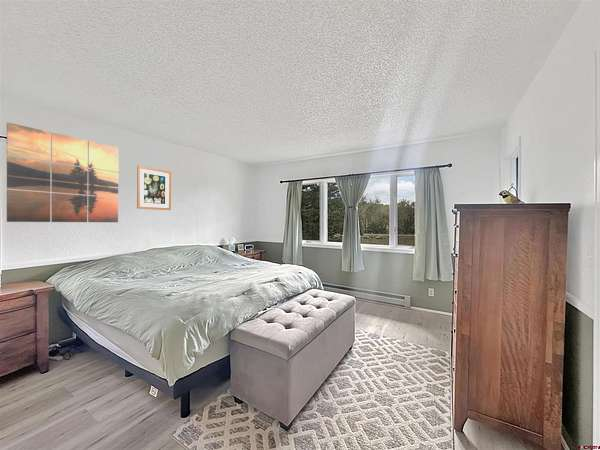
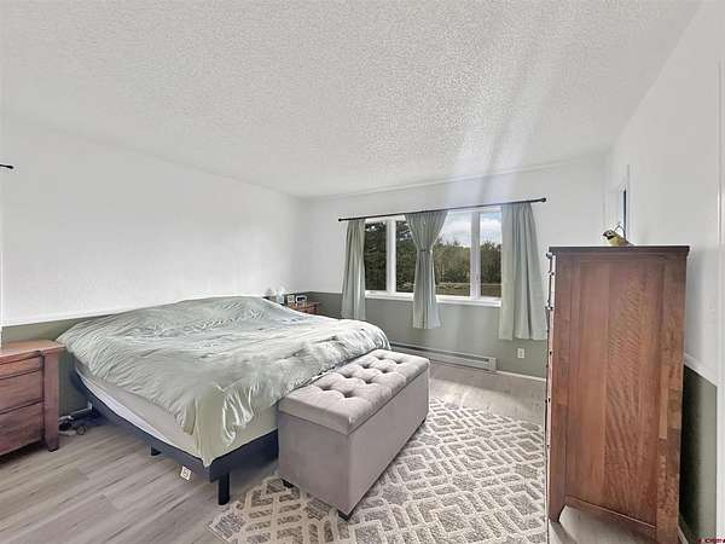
- wall art [136,165,172,211]
- wall art [6,121,120,223]
